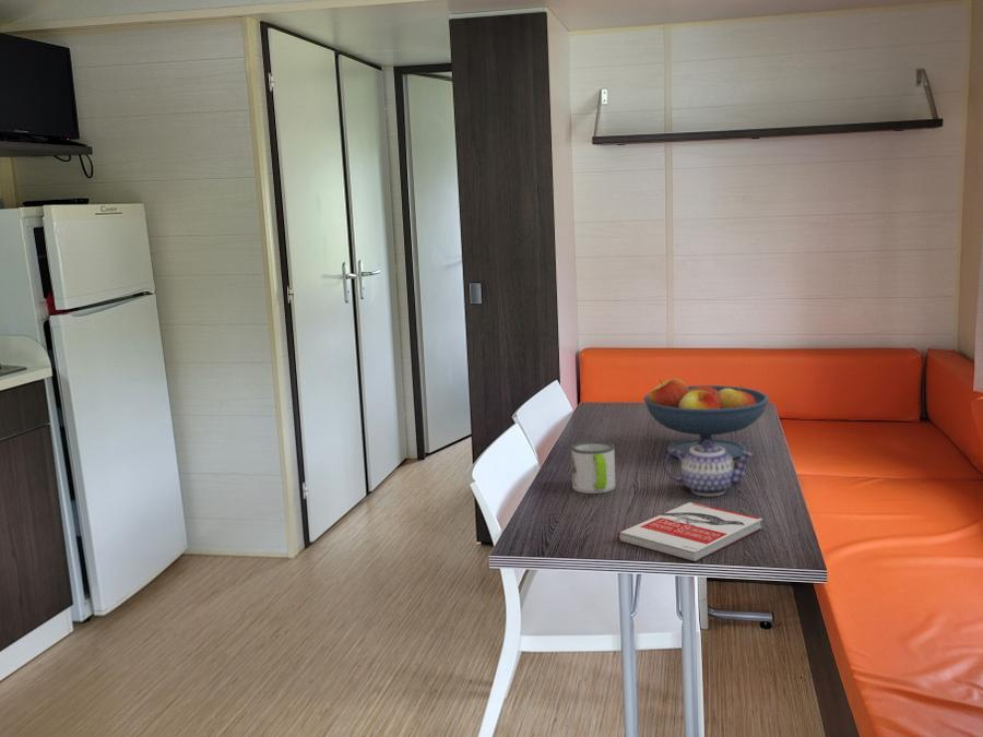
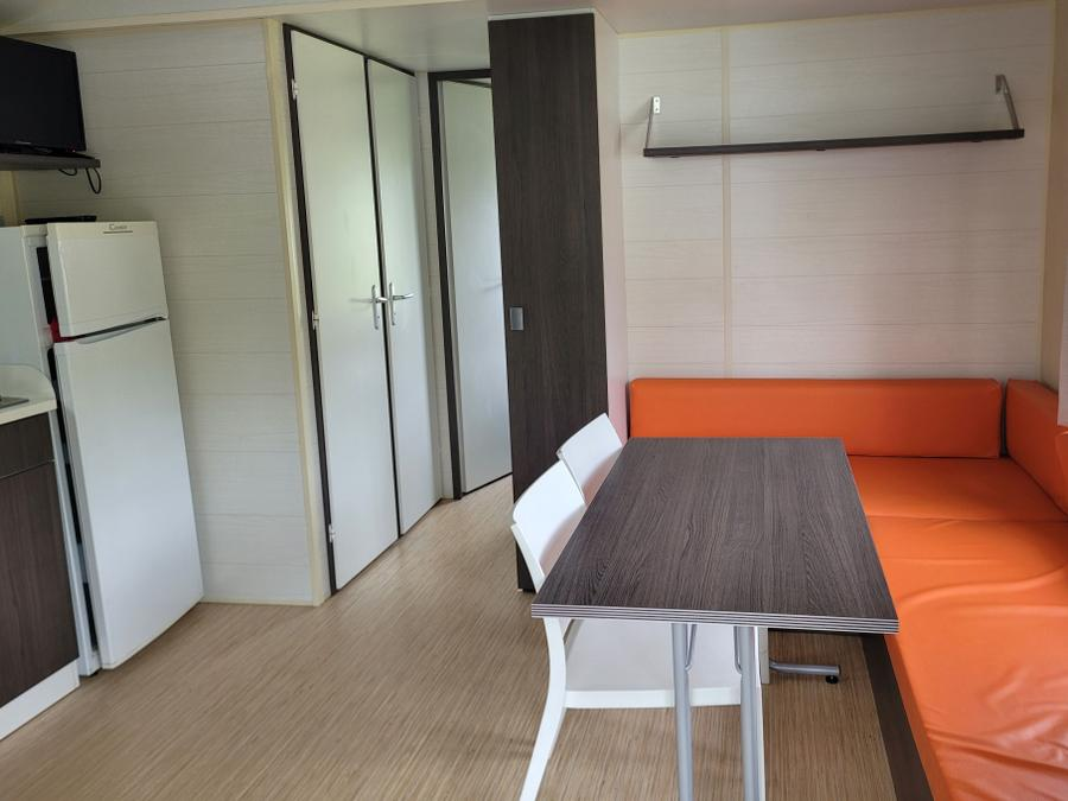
- teapot [663,440,755,497]
- fruit bowl [642,377,770,460]
- book [617,501,763,563]
- mug [570,440,616,495]
